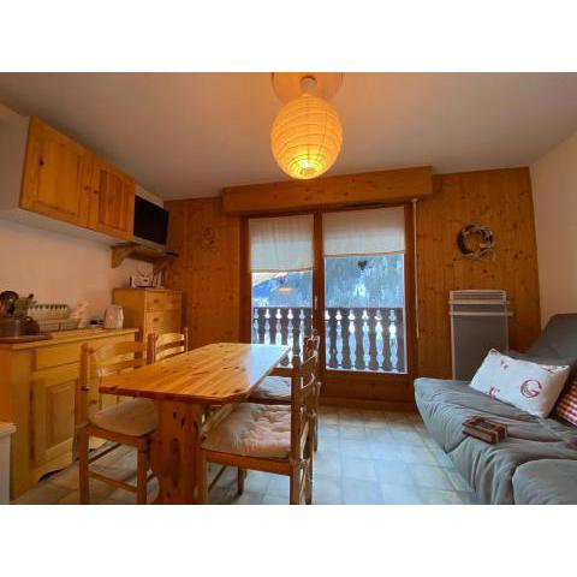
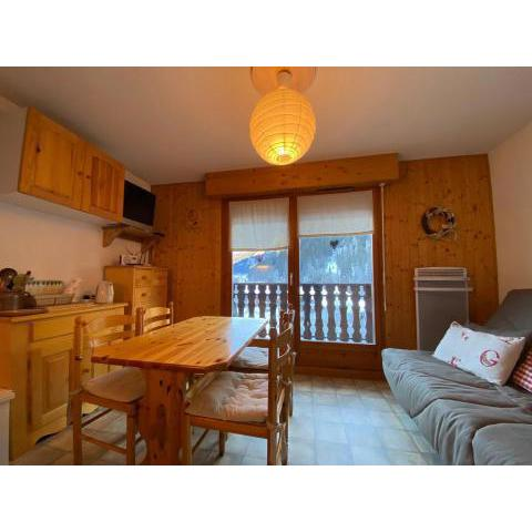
- book [460,415,508,446]
